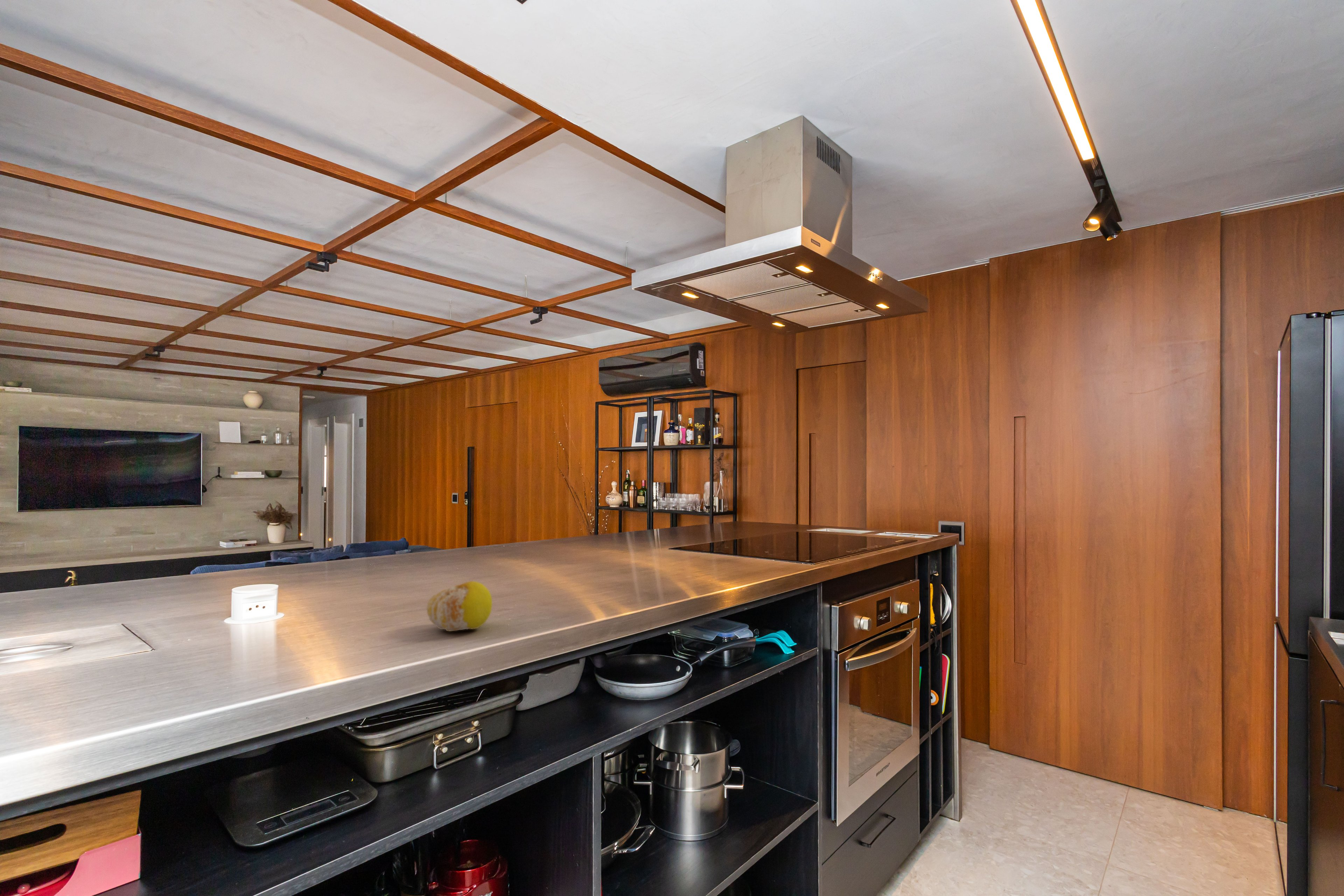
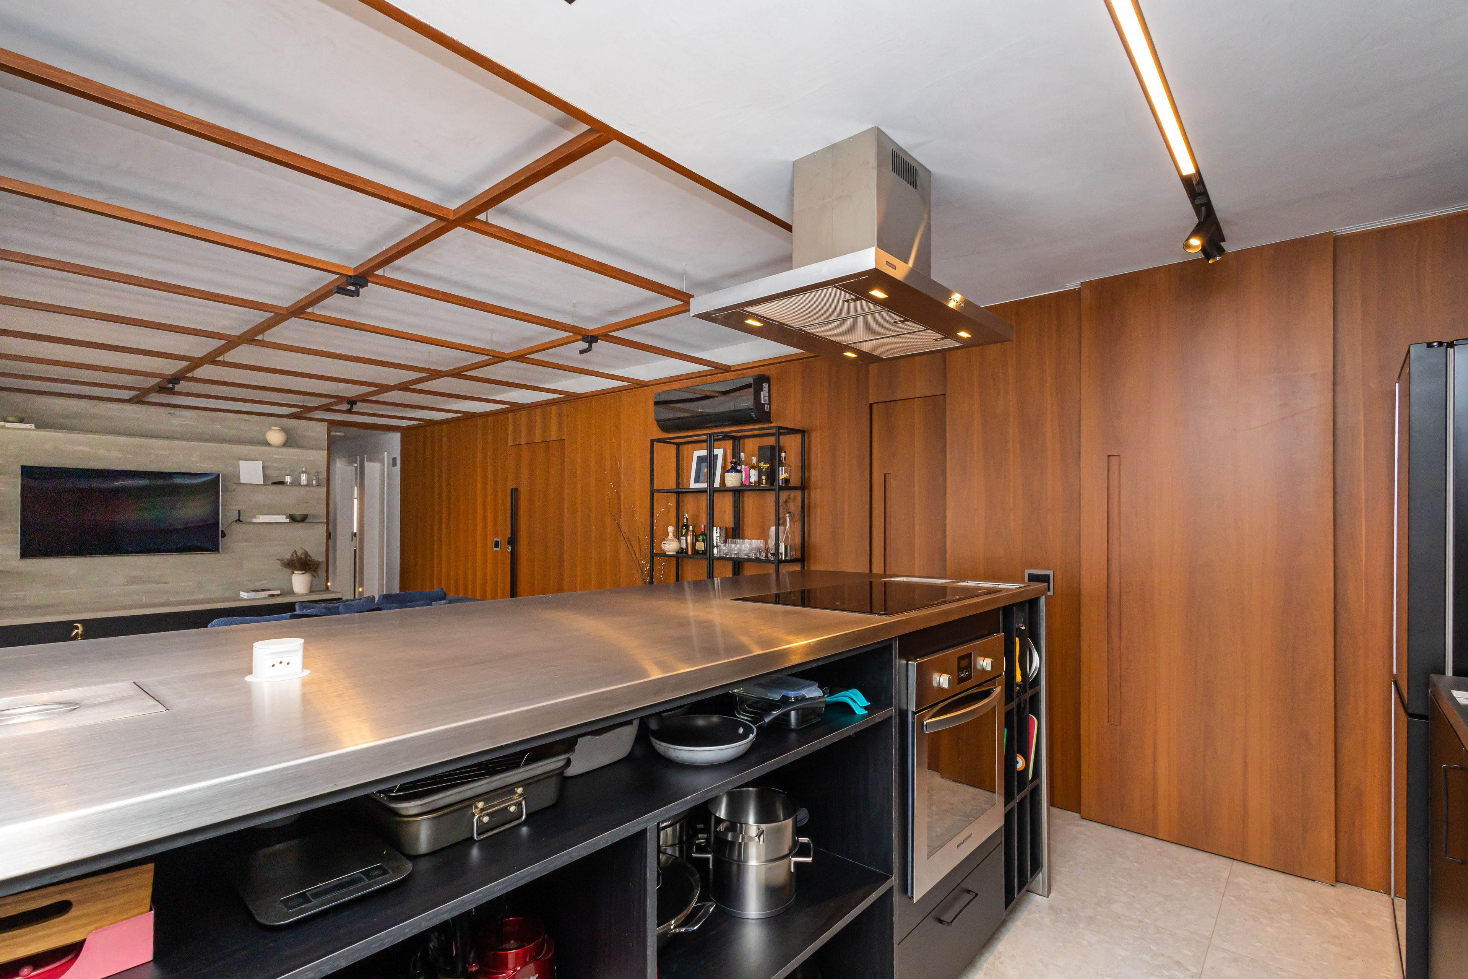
- fruit [427,581,492,632]
